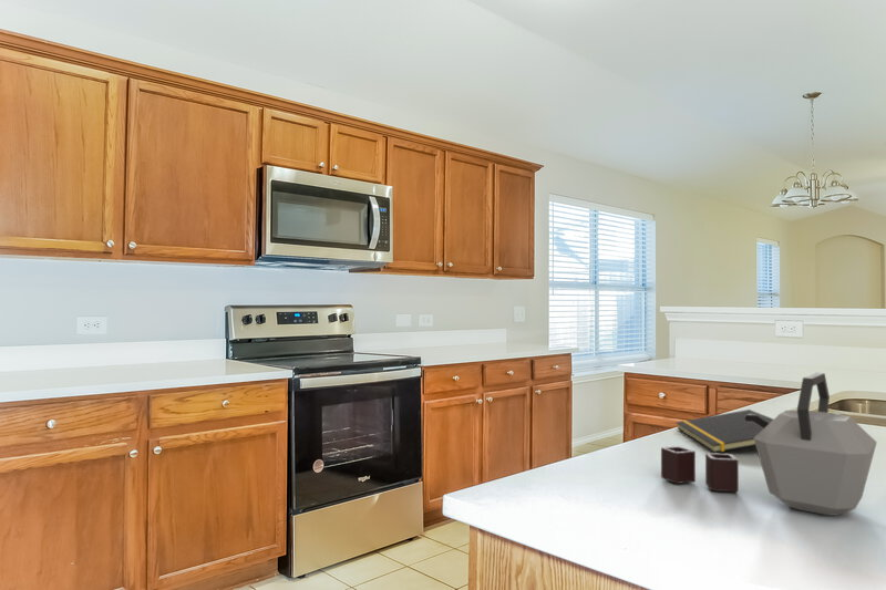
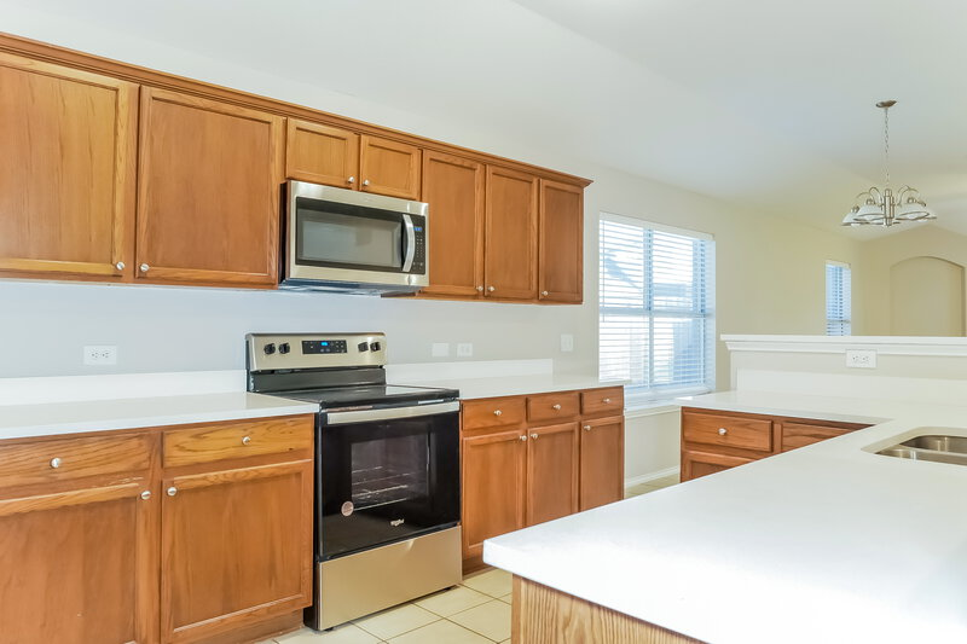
- notepad [676,408,774,453]
- kettle [660,372,878,517]
